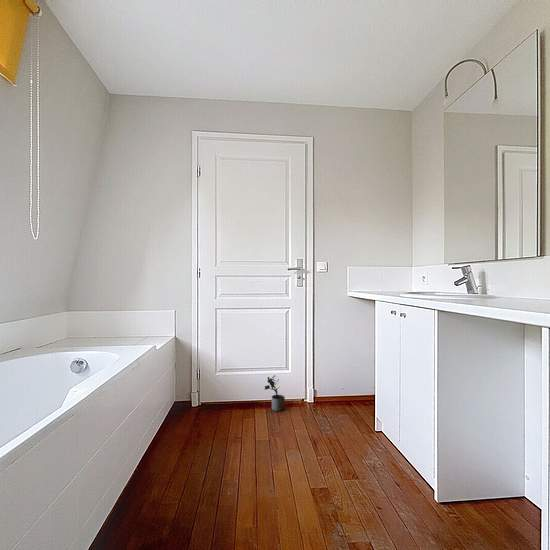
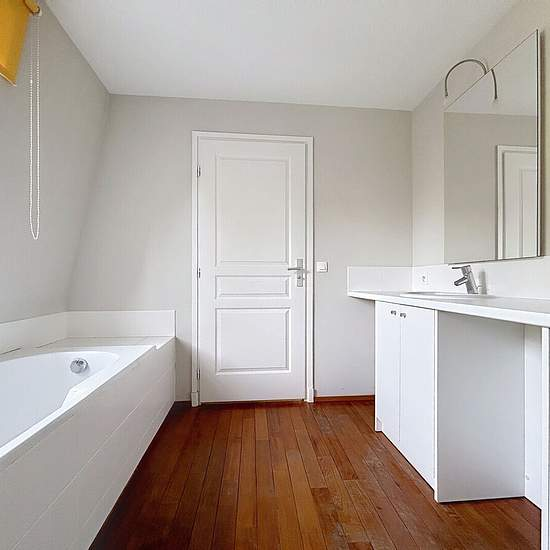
- potted plant [264,374,286,412]
